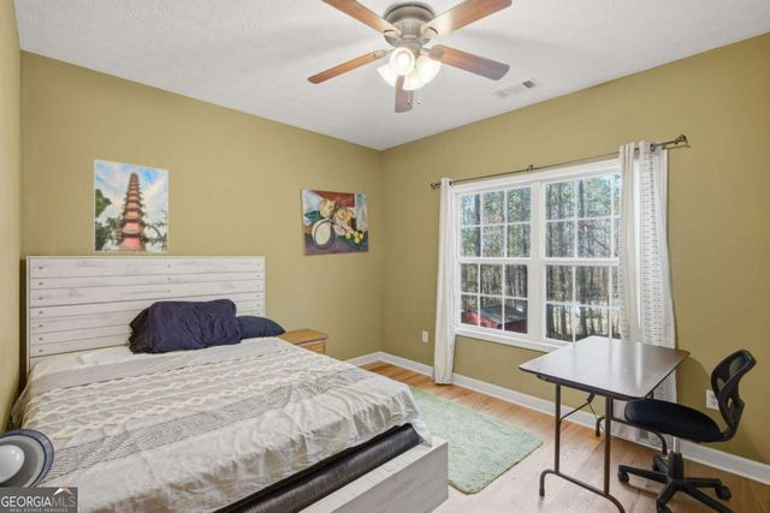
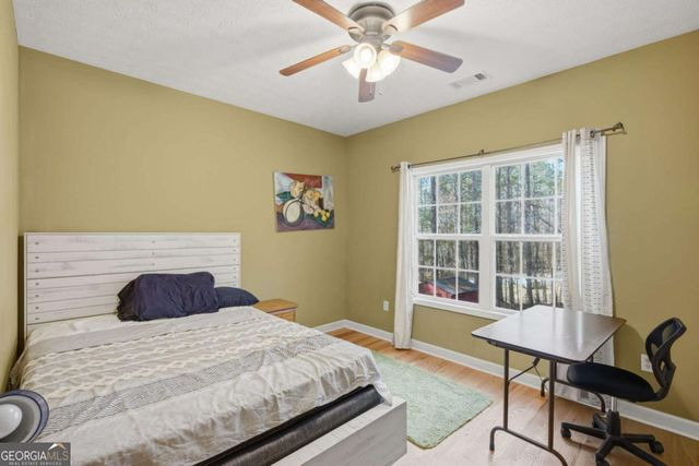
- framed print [93,159,170,253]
